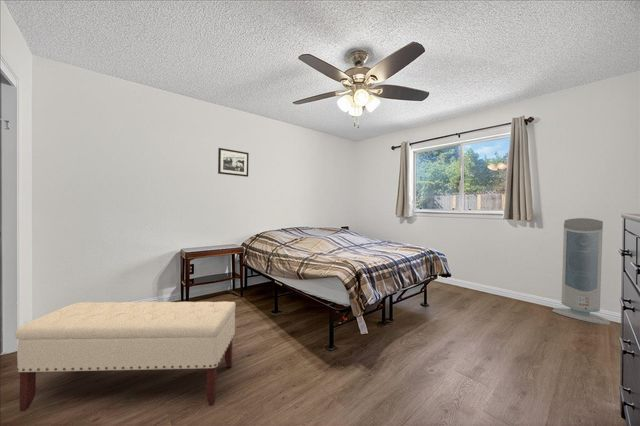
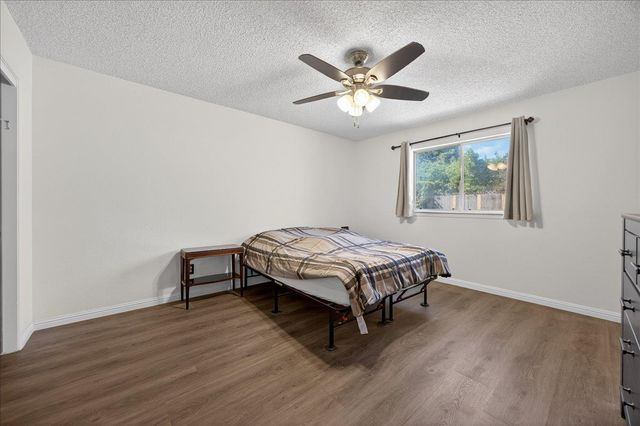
- air purifier [551,217,611,326]
- picture frame [217,147,250,178]
- bench [14,301,237,412]
